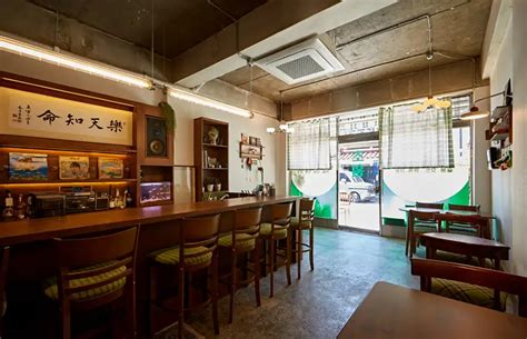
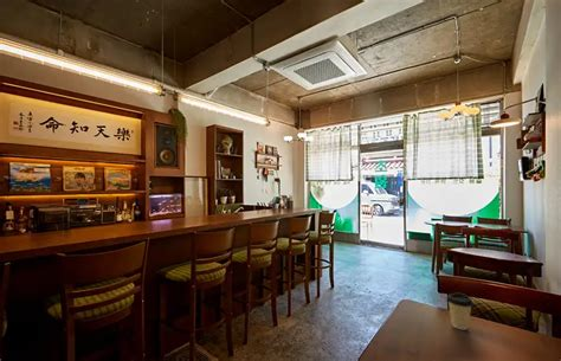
+ coffee cup [445,292,475,330]
